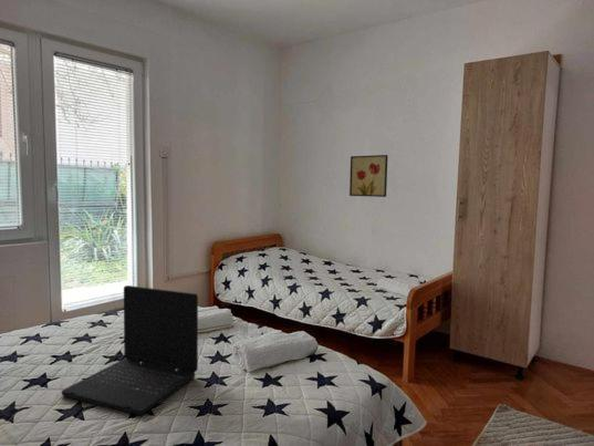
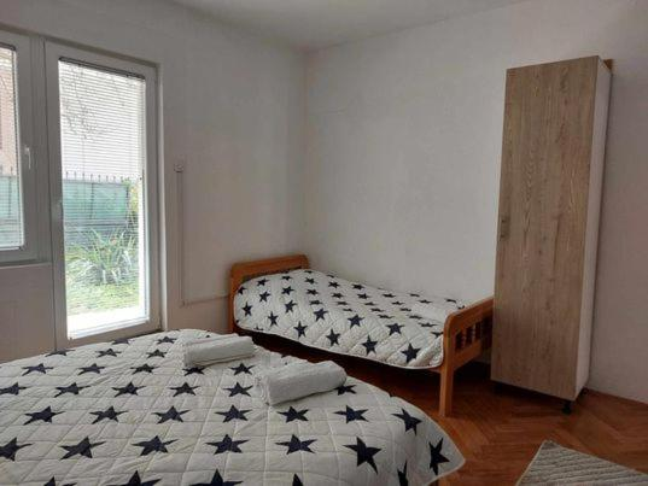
- wall art [348,154,388,198]
- laptop [61,284,199,416]
